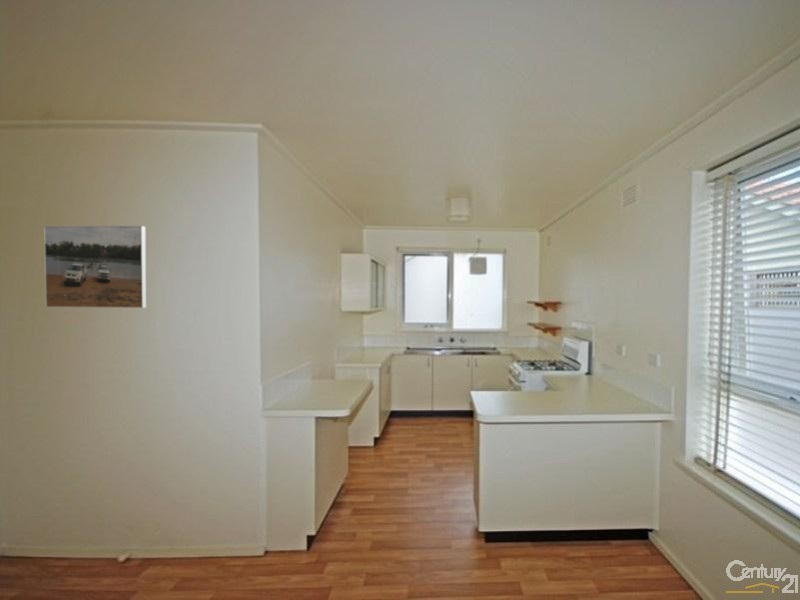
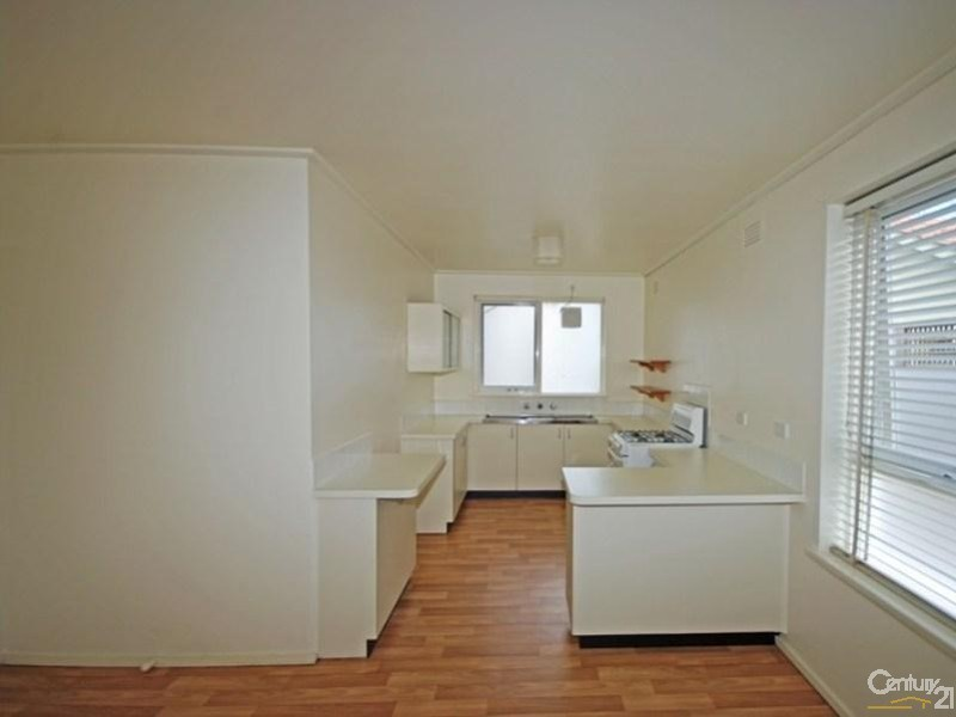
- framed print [43,225,147,309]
